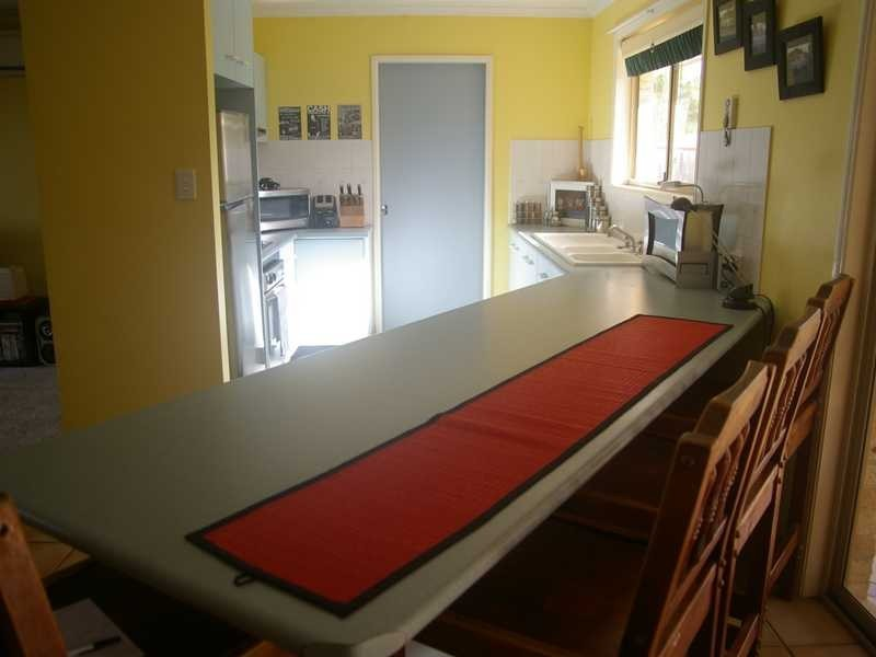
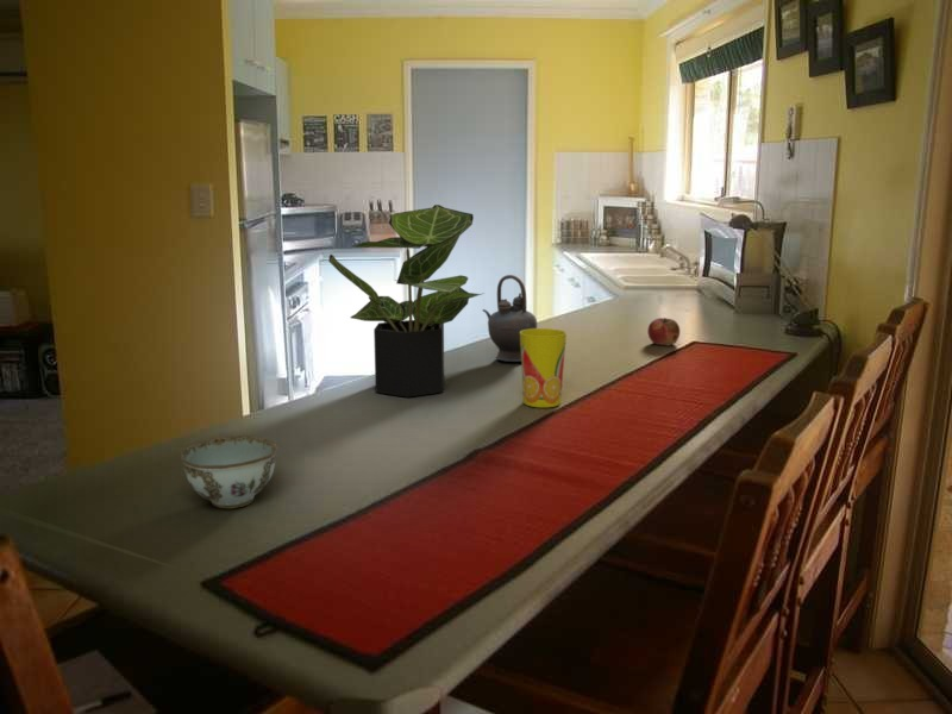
+ teapot [481,274,538,363]
+ potted plant [327,203,486,399]
+ bowl [180,436,278,509]
+ fruit [646,317,681,347]
+ cup [520,327,568,408]
